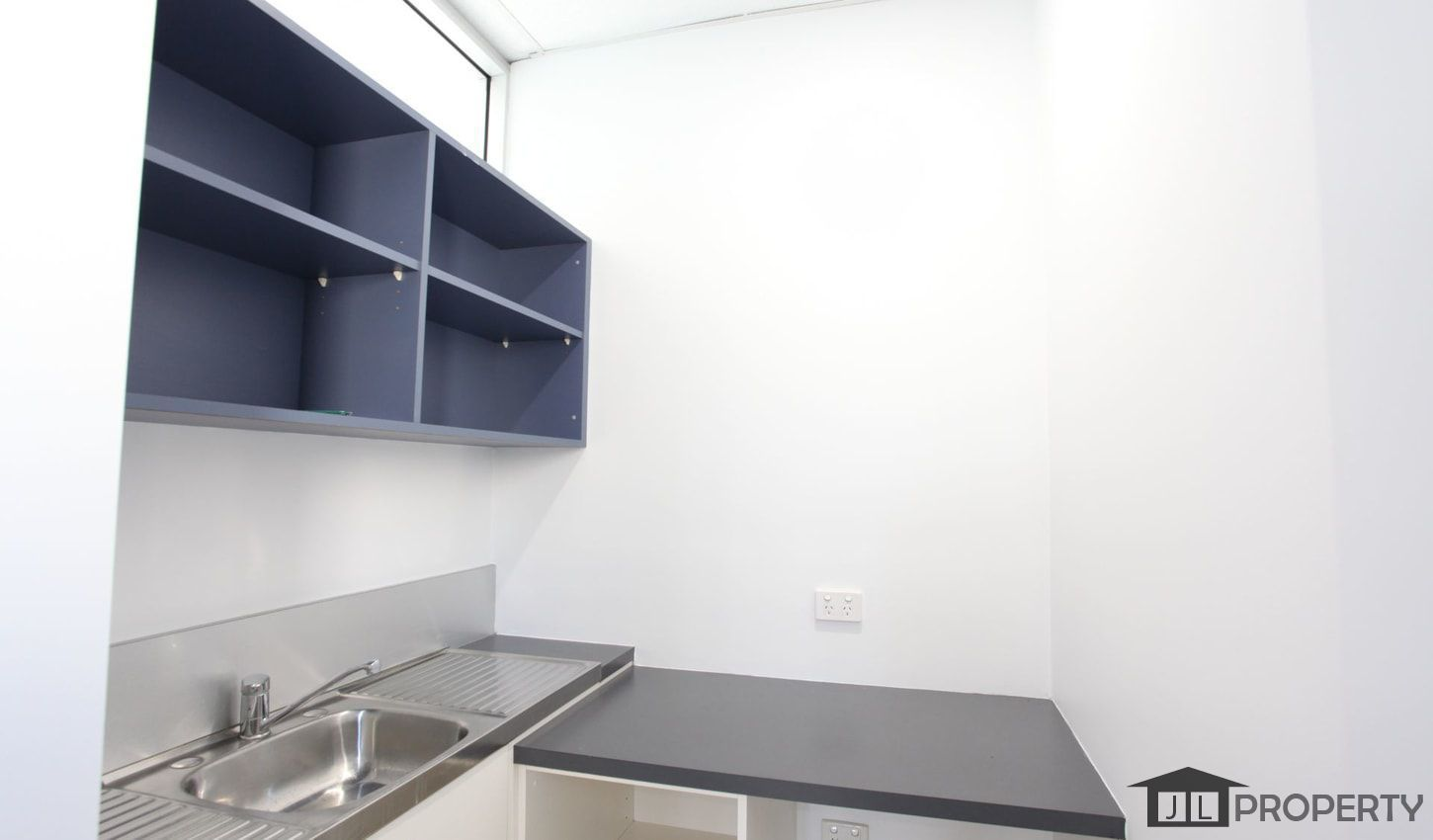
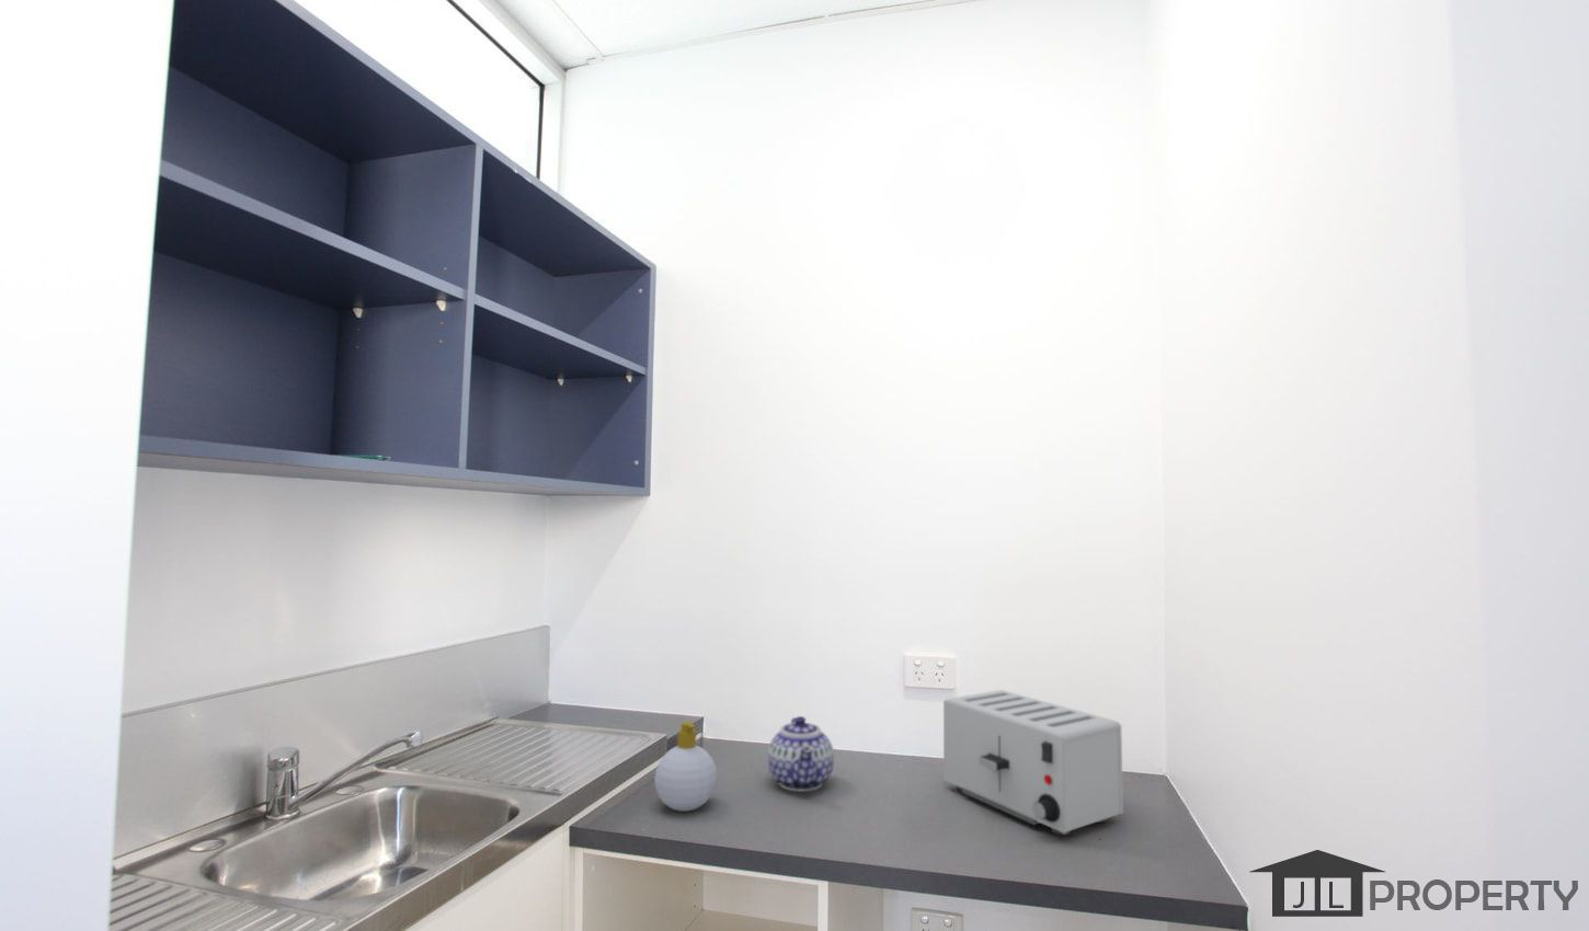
+ soap bottle [653,720,717,812]
+ toaster [943,689,1124,837]
+ teapot [767,715,835,791]
